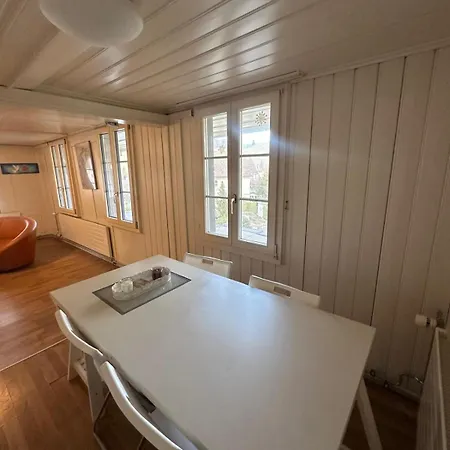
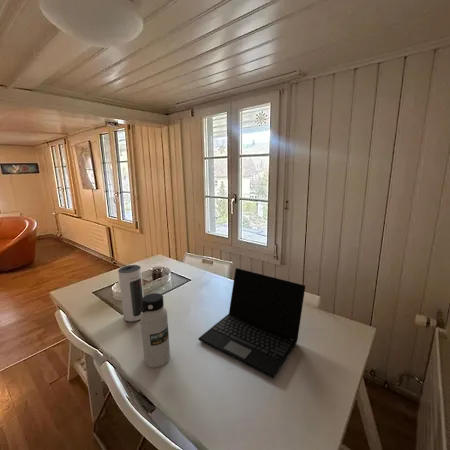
+ laptop [197,267,306,379]
+ speaker [117,264,145,323]
+ water bottle [139,292,171,368]
